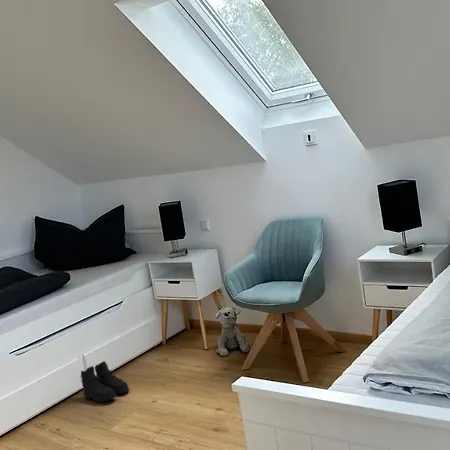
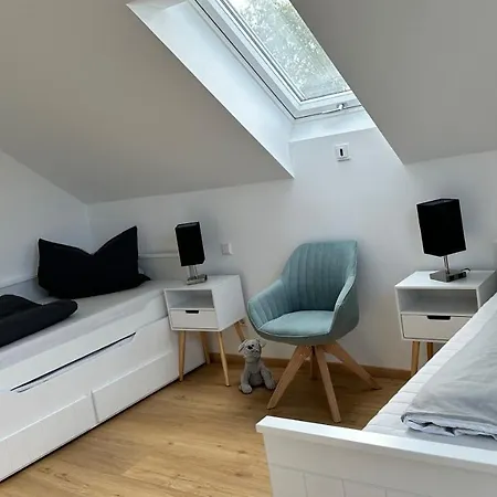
- boots [80,360,130,403]
